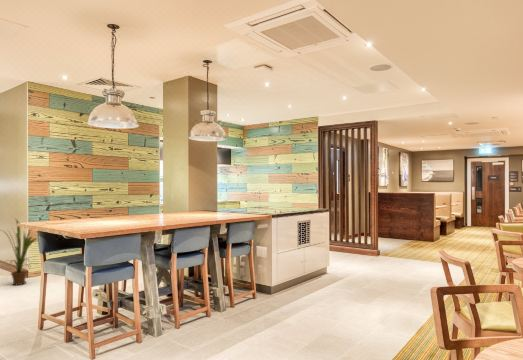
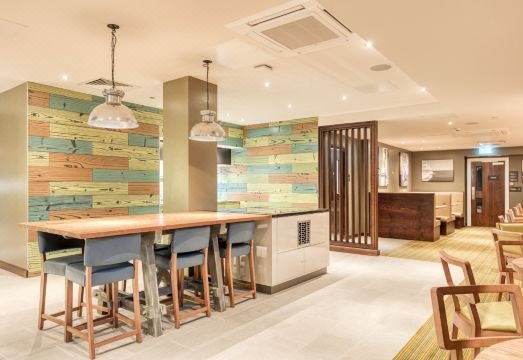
- house plant [0,218,38,286]
